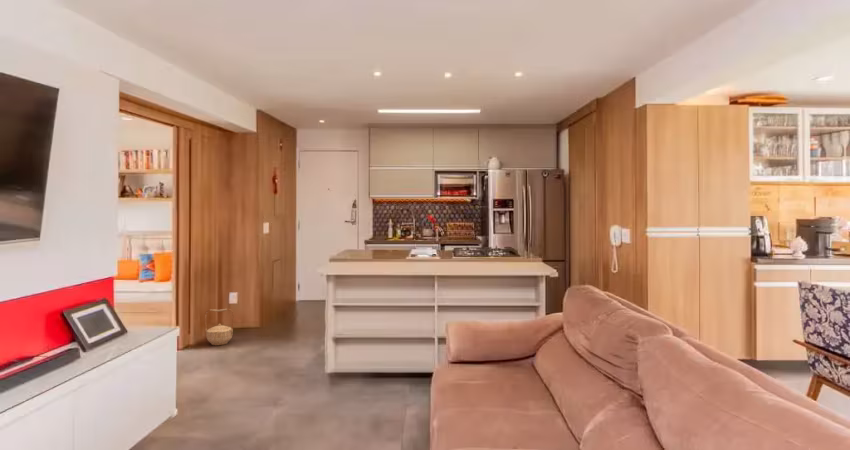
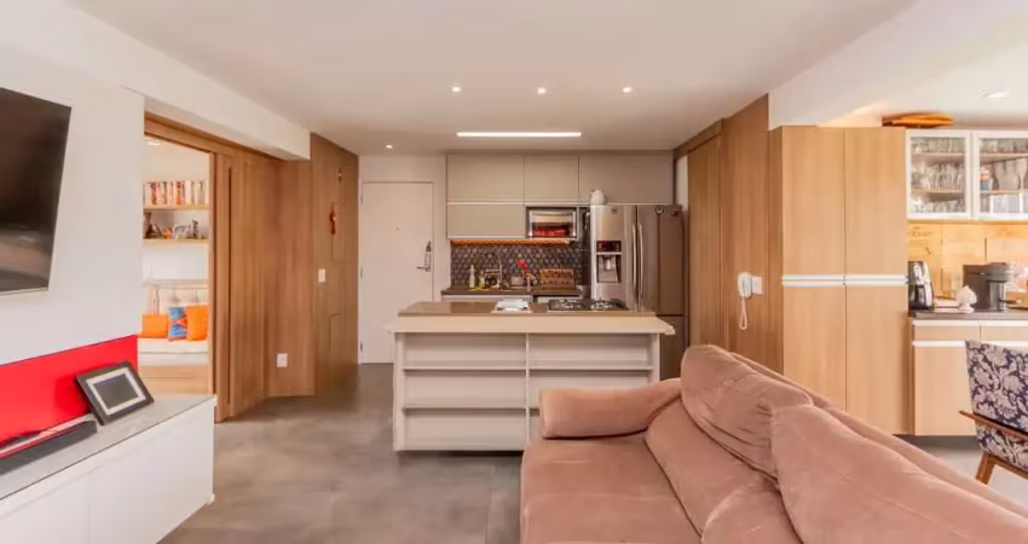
- basket [204,308,235,346]
